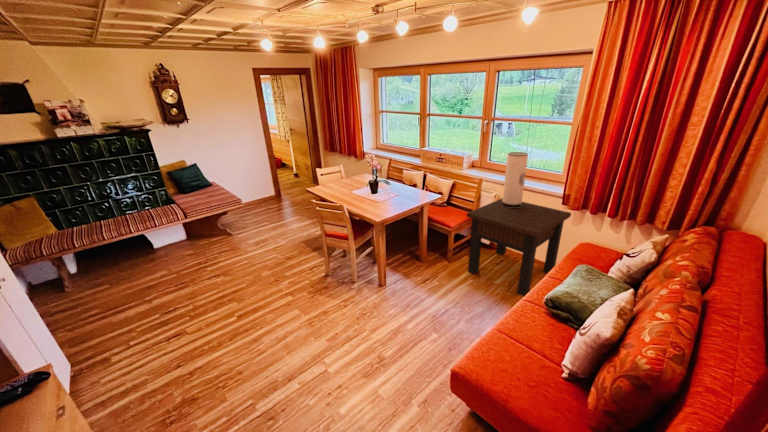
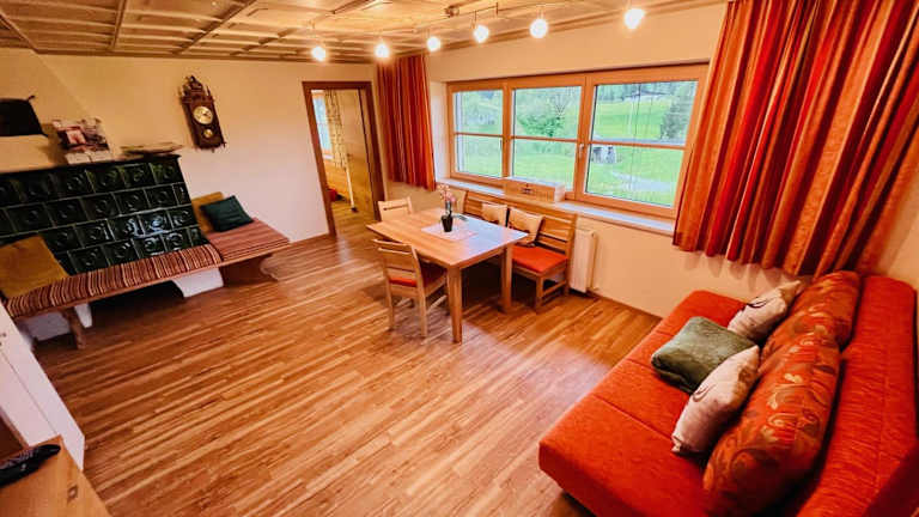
- side table [466,197,572,297]
- table lamp [502,151,529,208]
